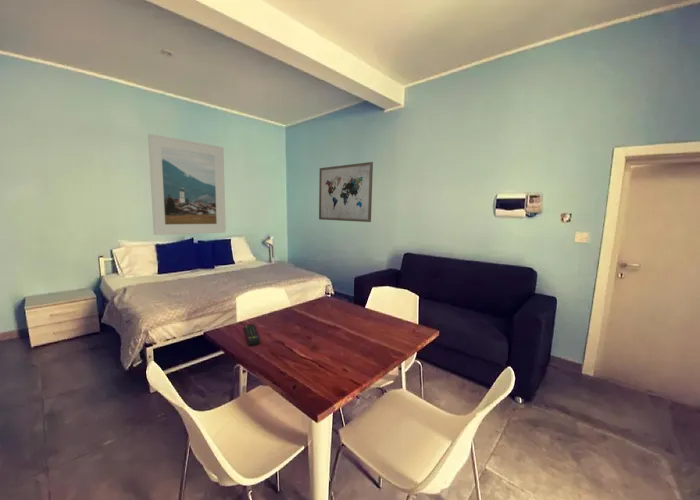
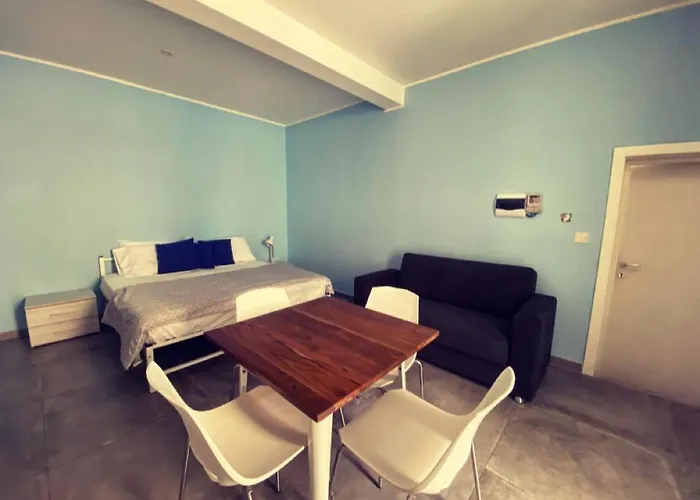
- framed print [147,133,227,236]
- remote control [243,323,261,346]
- wall art [318,161,374,223]
